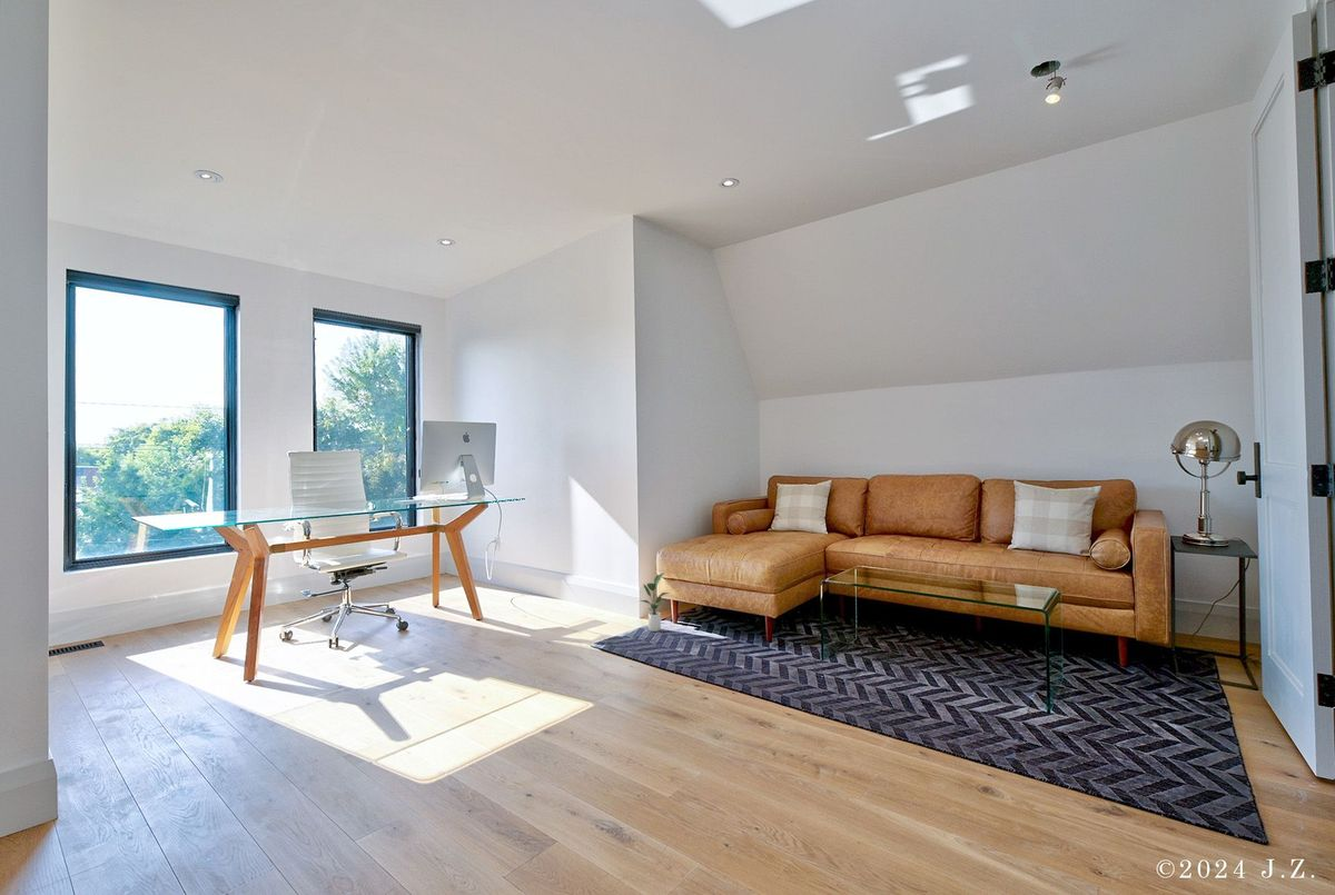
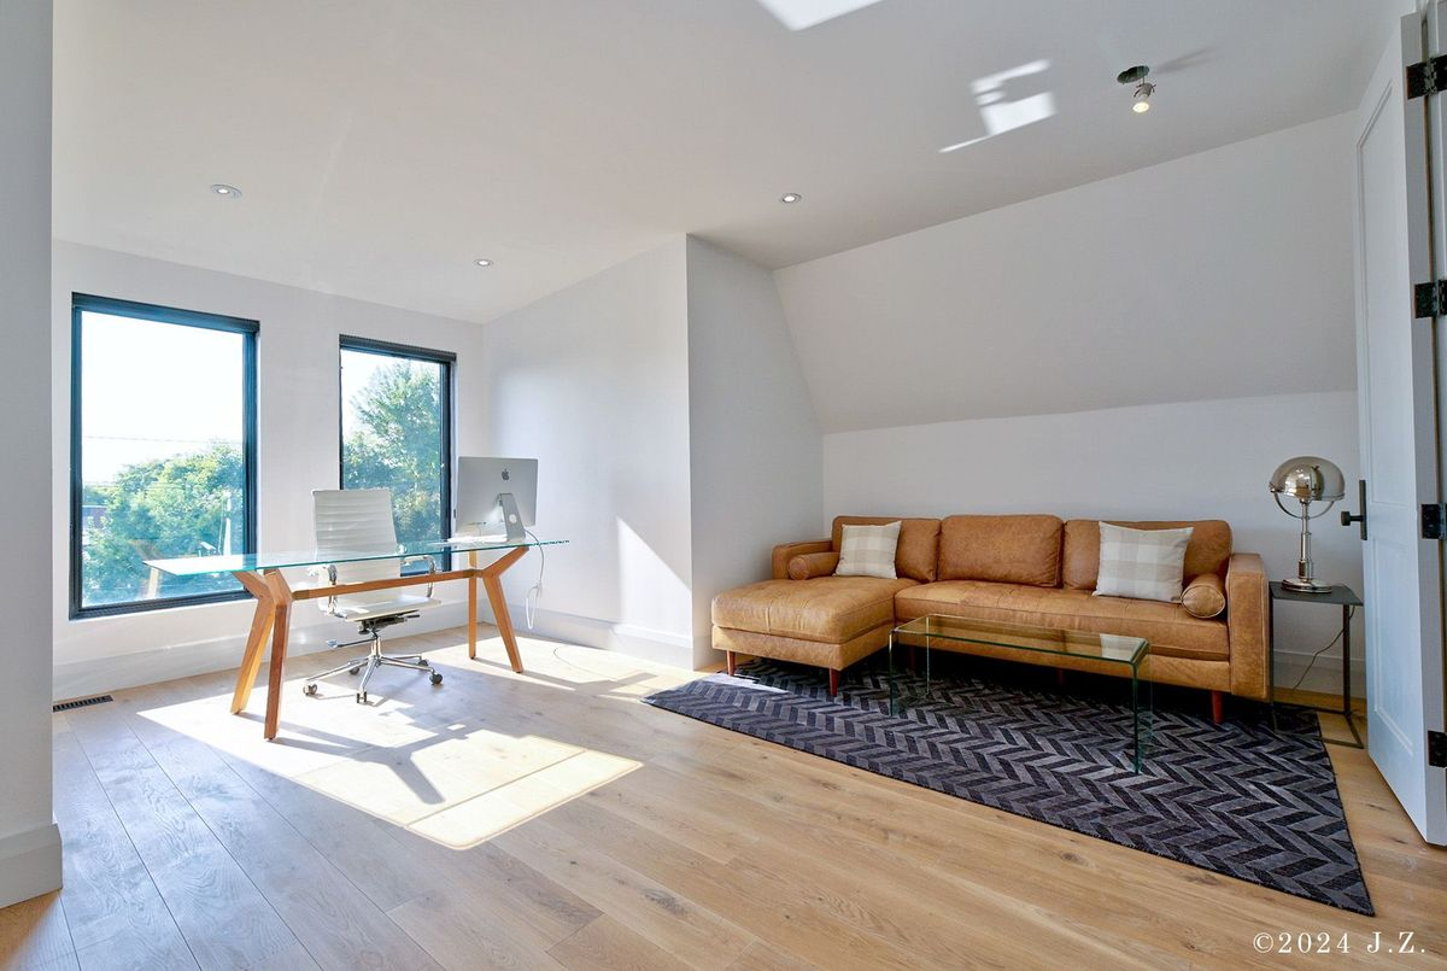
- potted plant [639,571,671,633]
